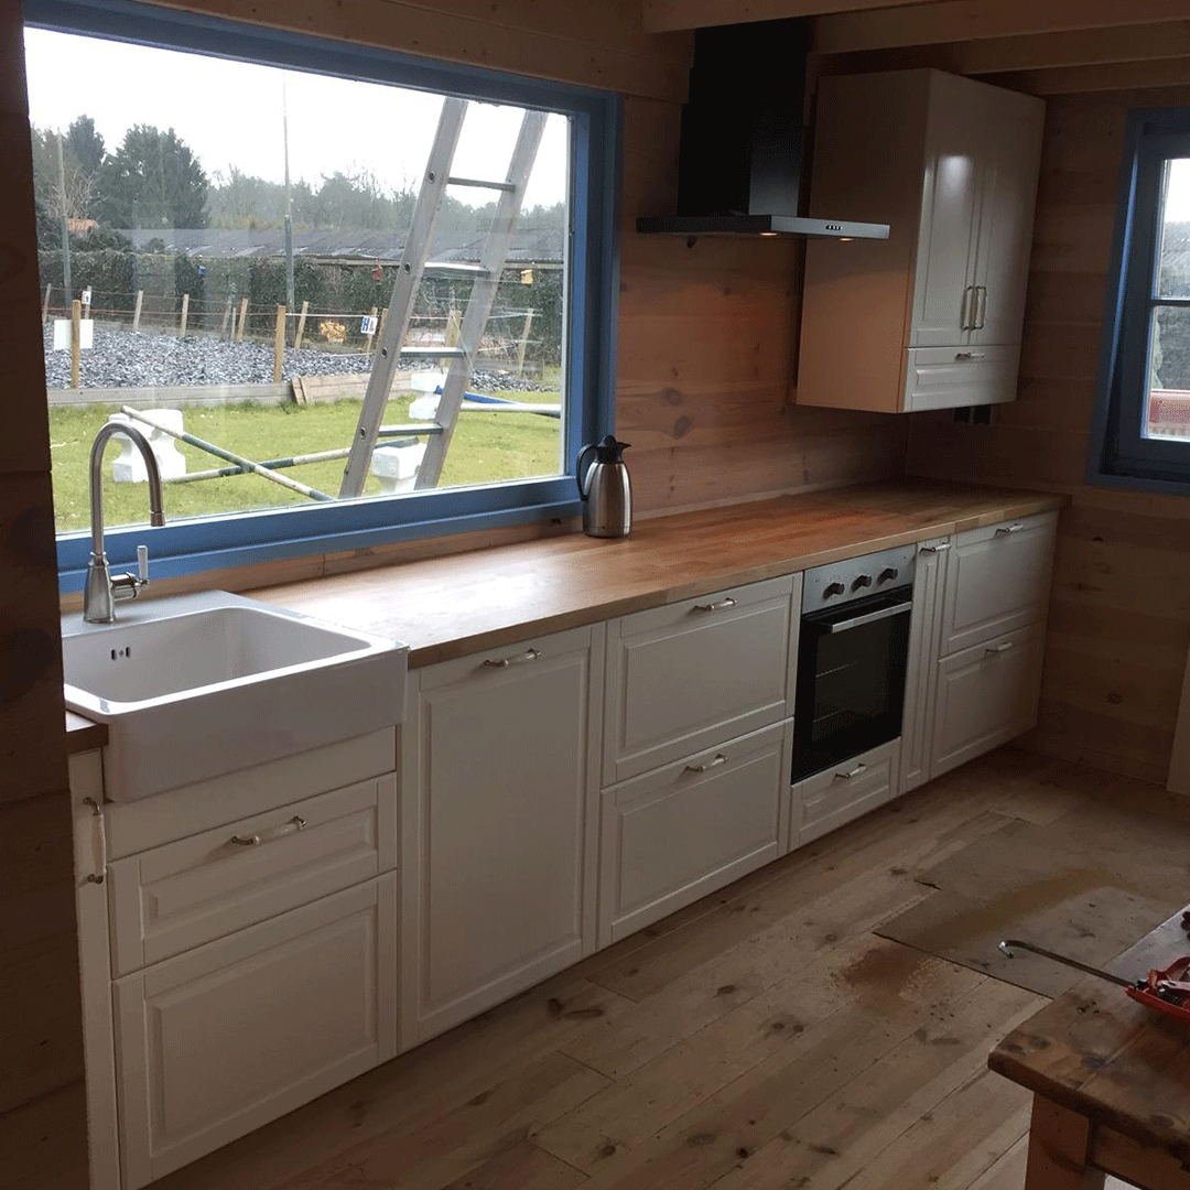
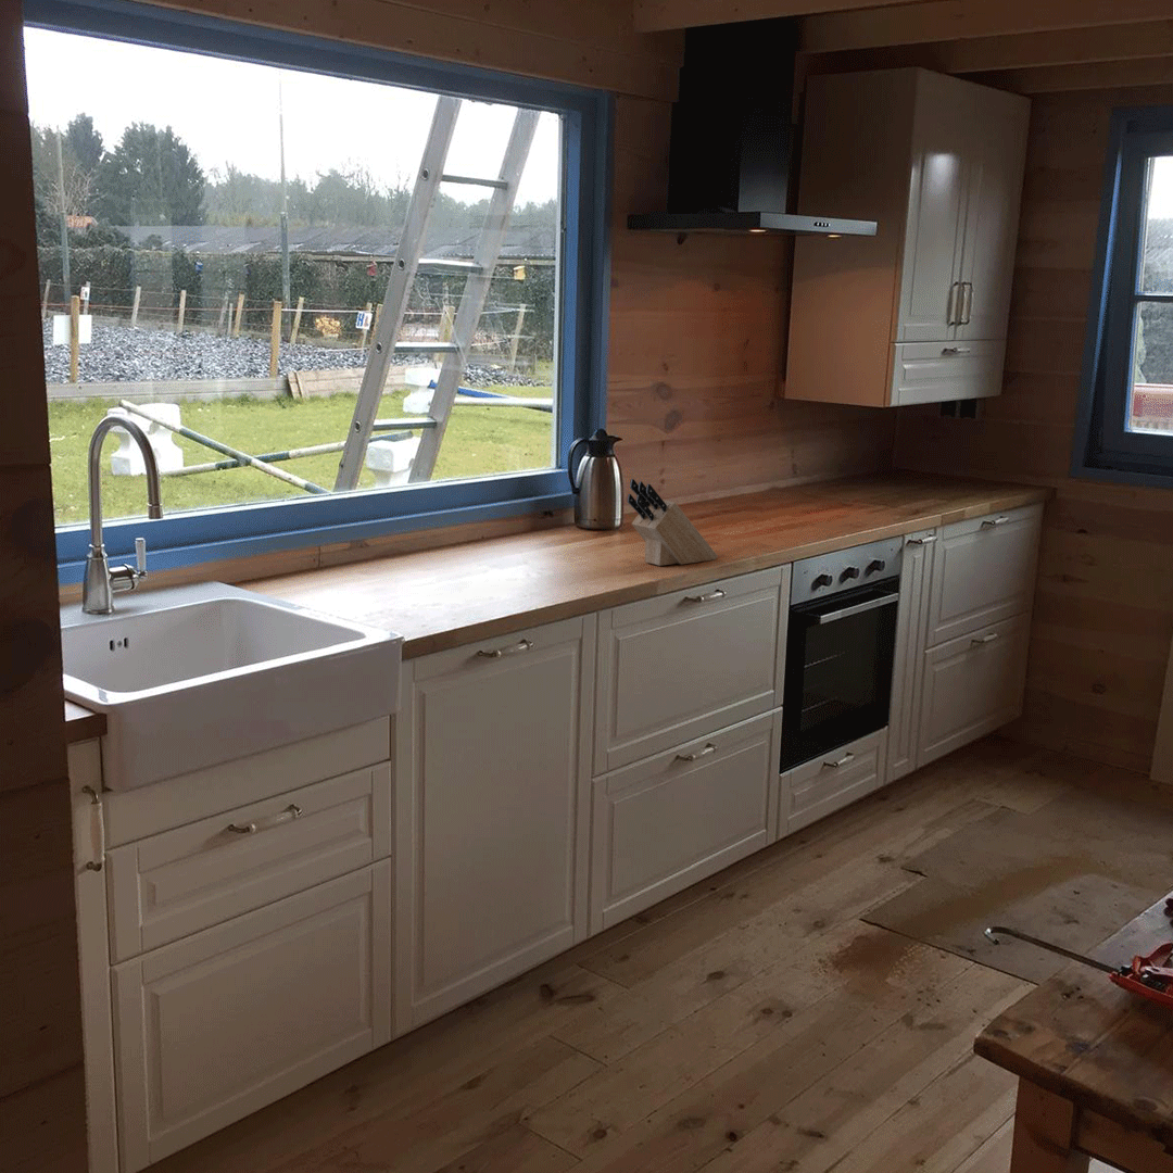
+ knife block [627,478,719,567]
